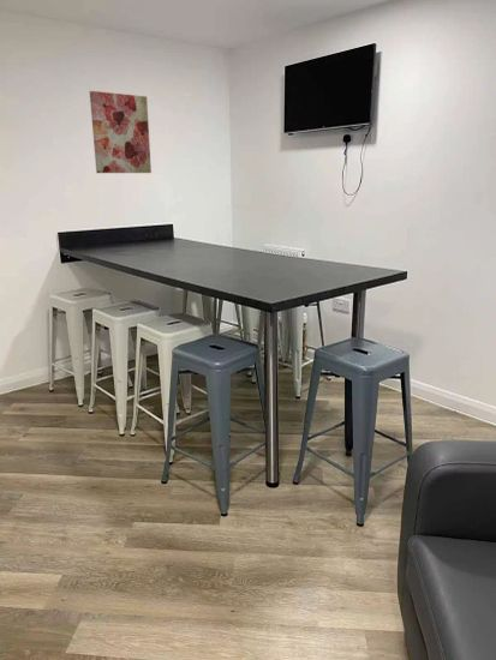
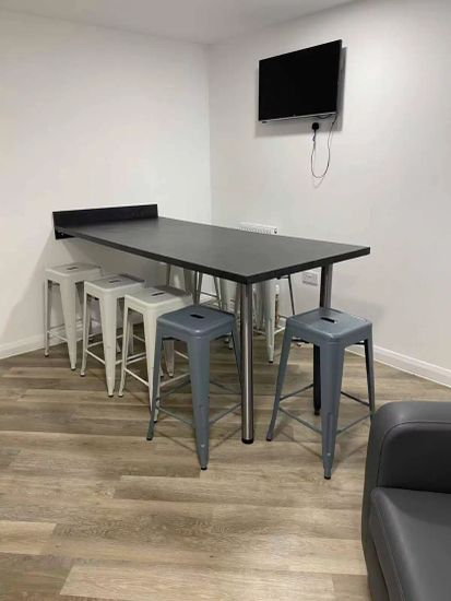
- wall art [89,90,153,174]
